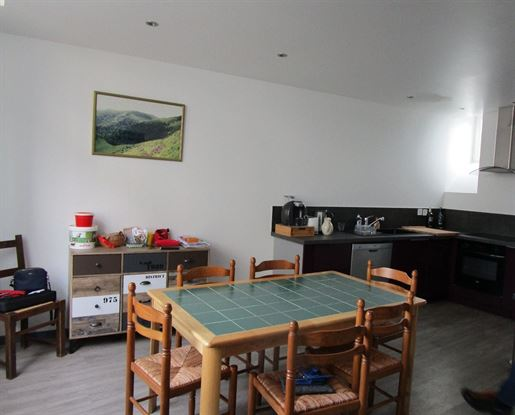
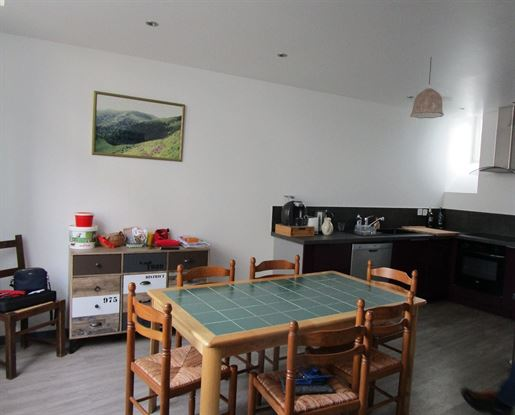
+ pendant lamp [409,56,445,119]
